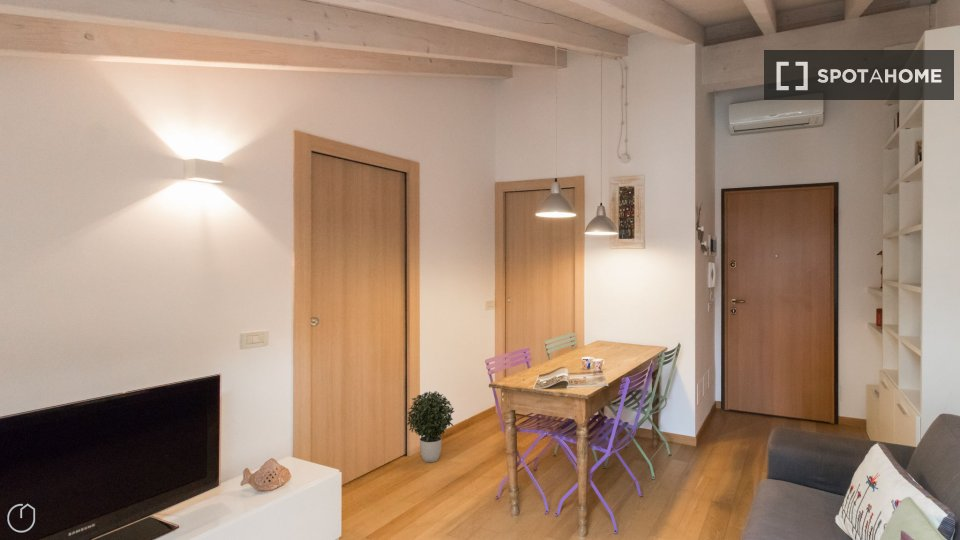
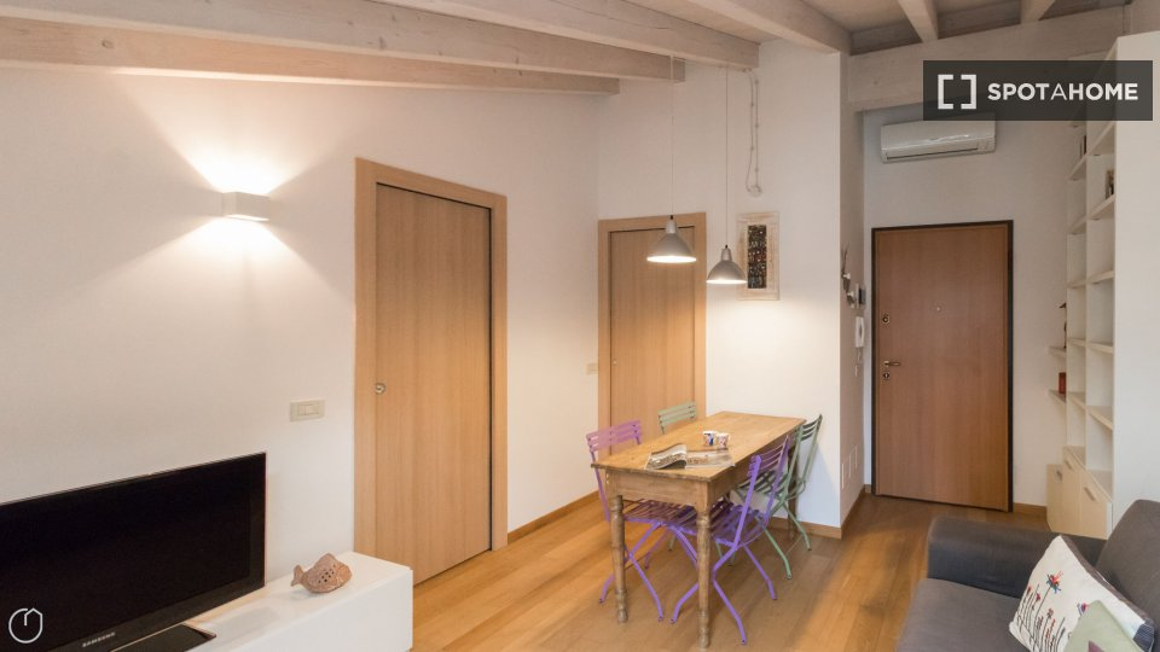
- potted plant [406,390,455,463]
